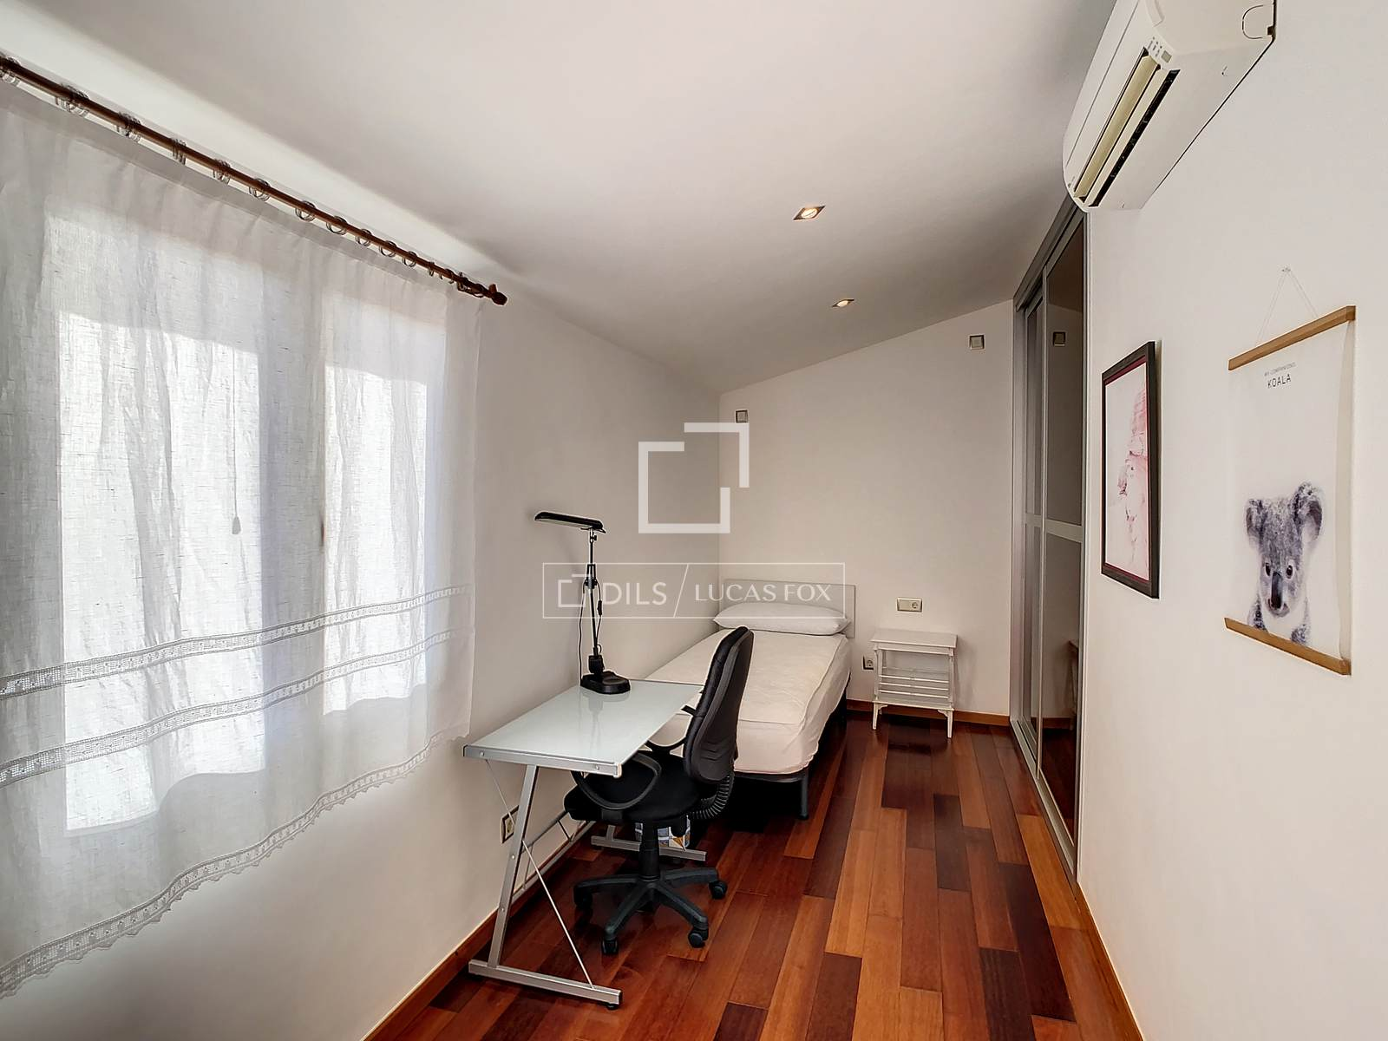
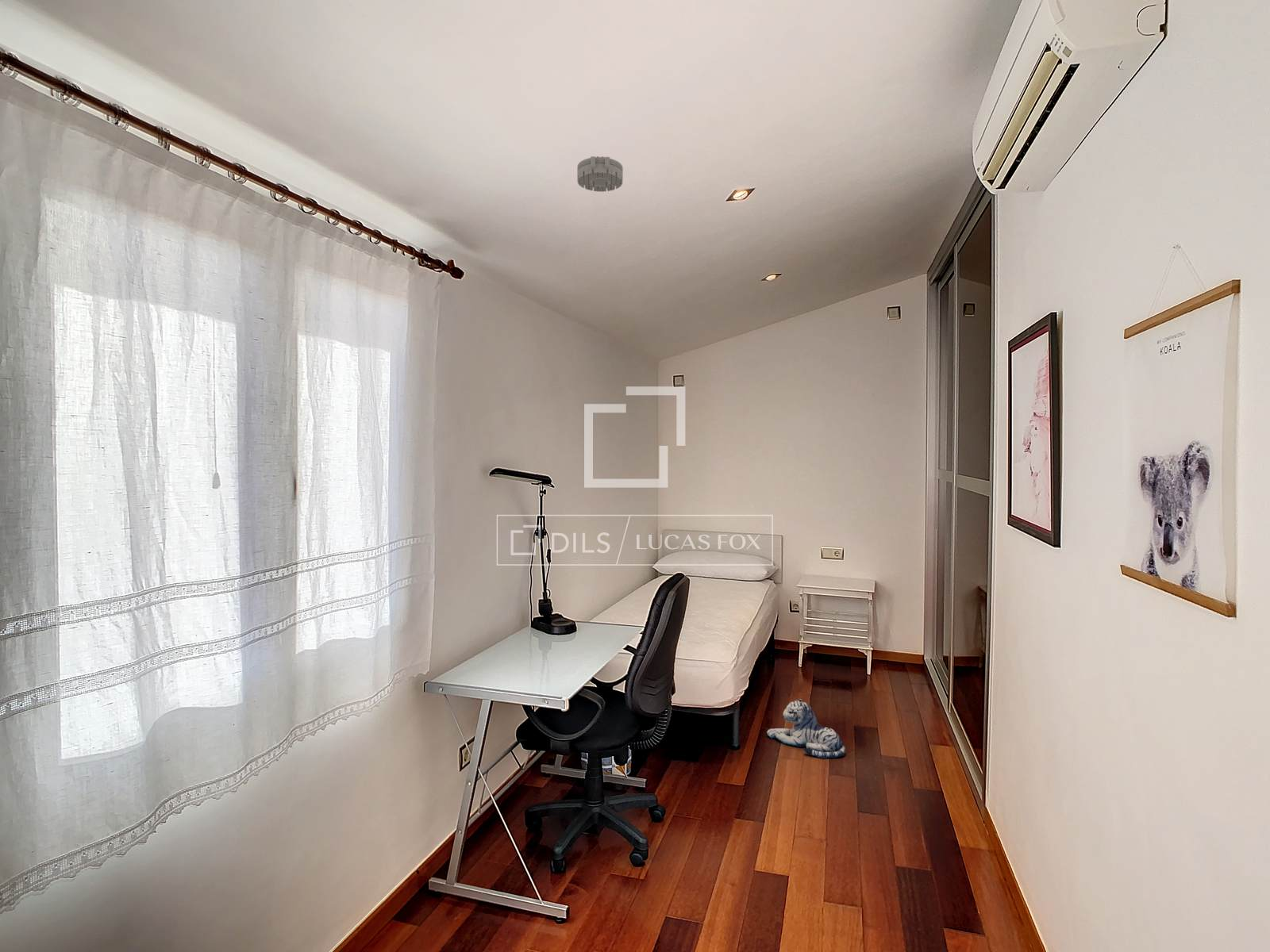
+ plush toy [766,698,846,758]
+ smoke detector [576,155,624,193]
